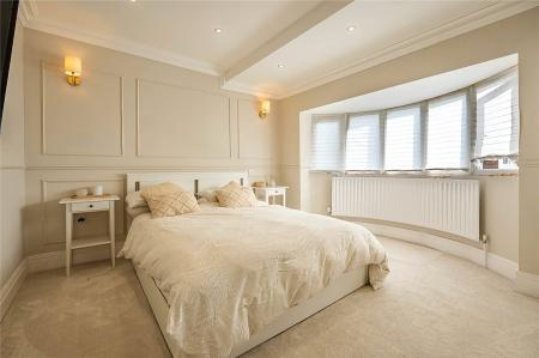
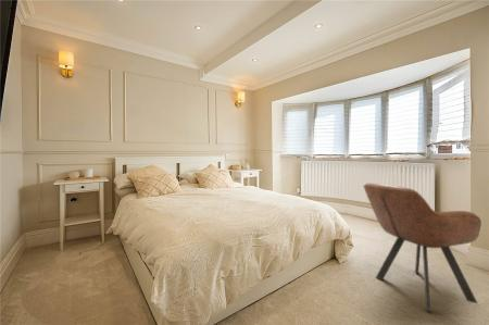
+ armchair [363,182,482,314]
